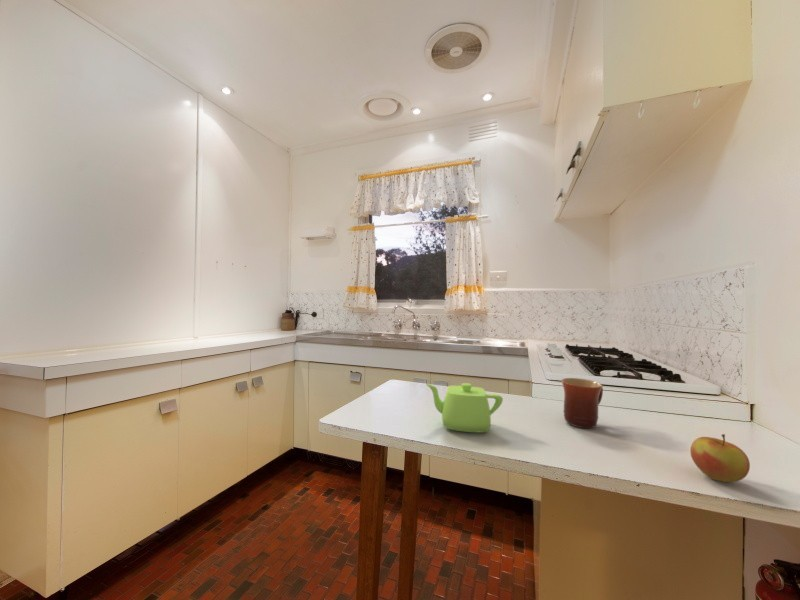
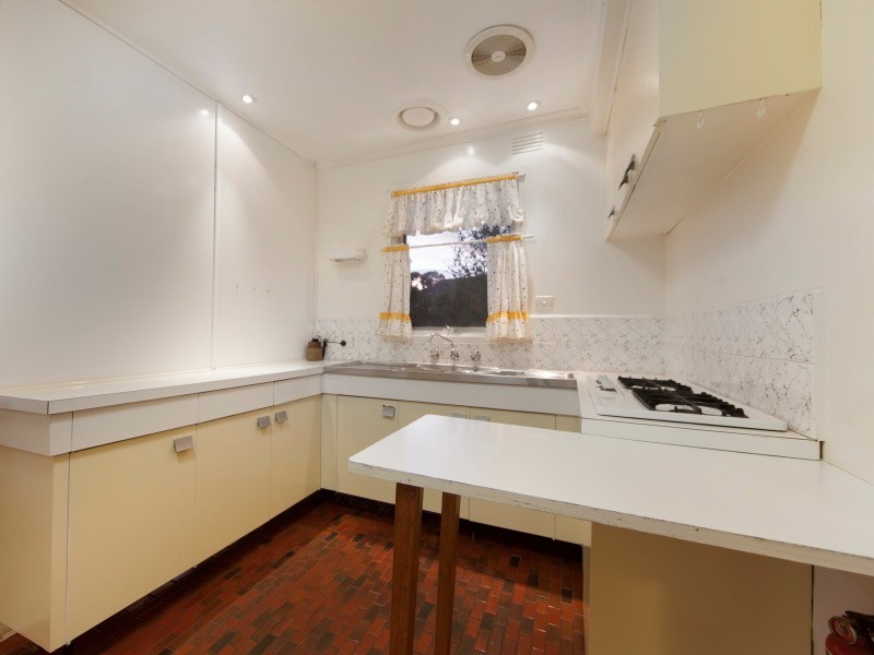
- teapot [425,382,504,434]
- apple [689,433,751,483]
- mug [560,377,604,429]
